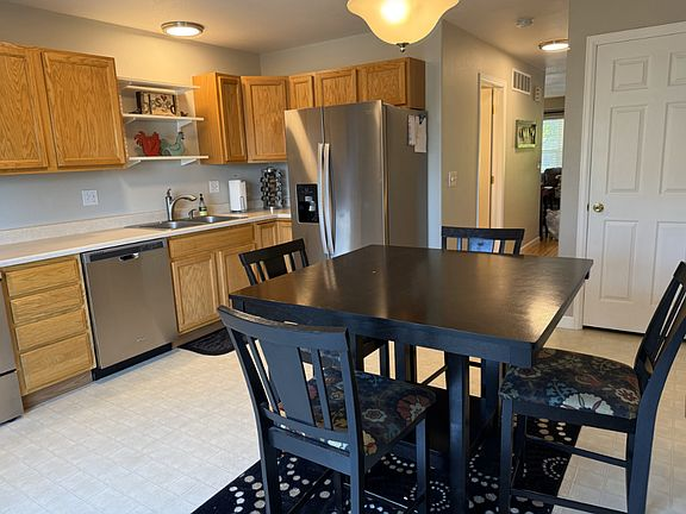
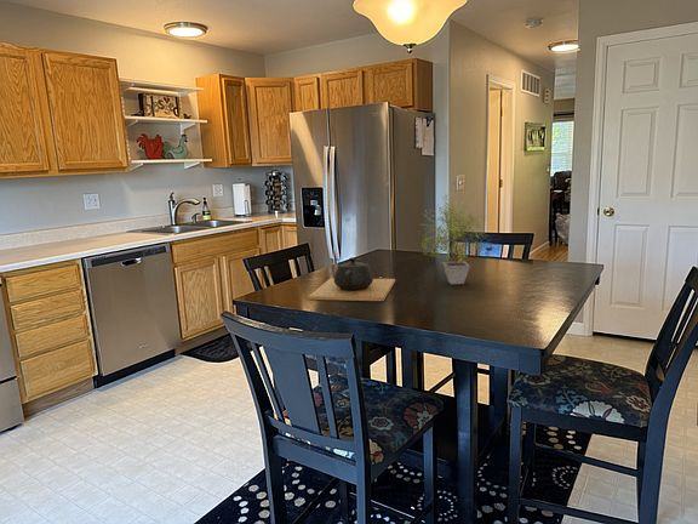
+ potted plant [417,193,490,285]
+ teapot [308,256,396,302]
